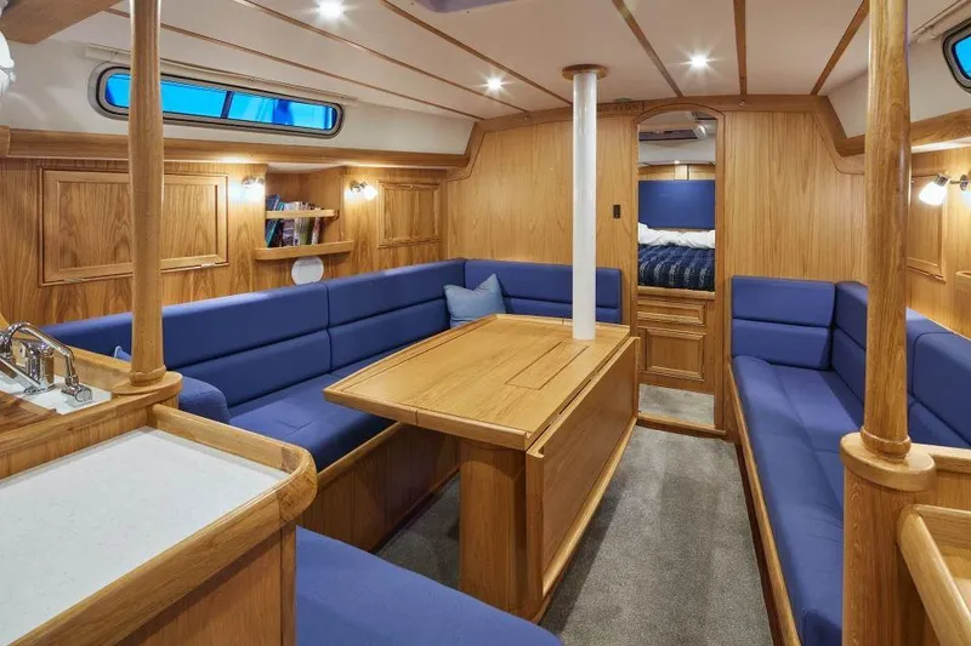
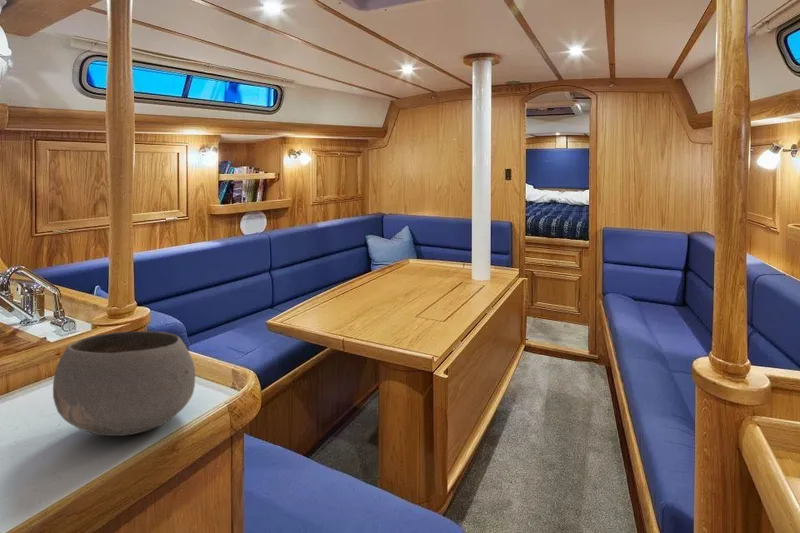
+ bowl [52,330,196,437]
